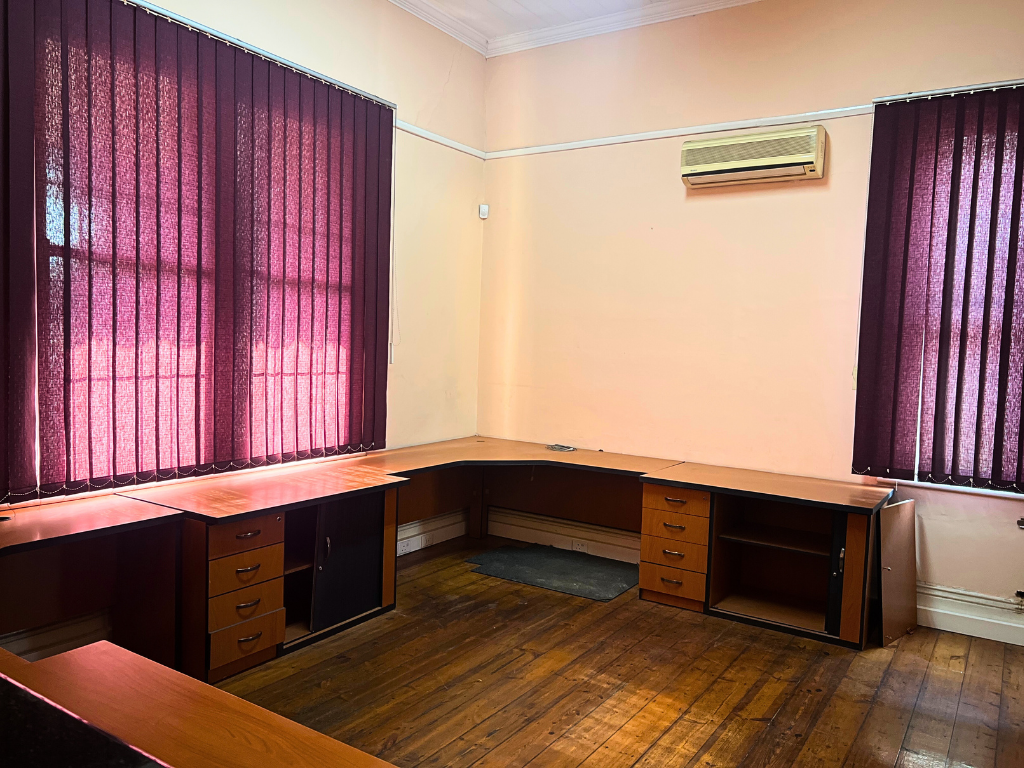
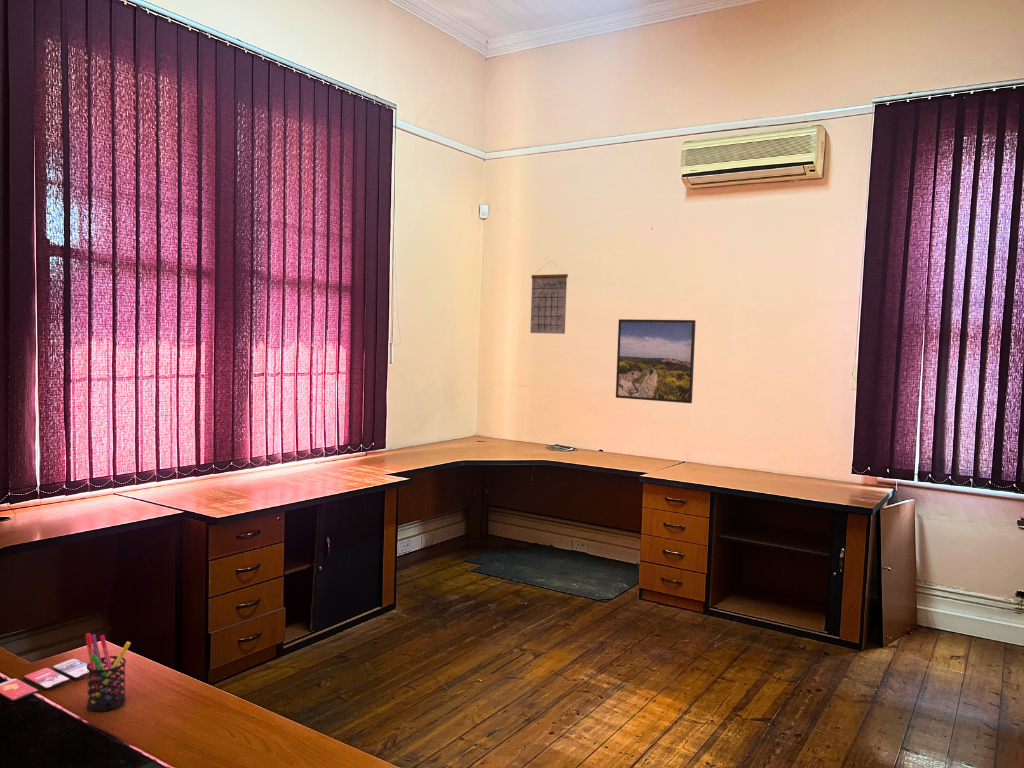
+ pen holder [84,632,132,712]
+ calendar [529,260,569,335]
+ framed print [615,318,697,404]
+ smartphone [0,658,89,702]
